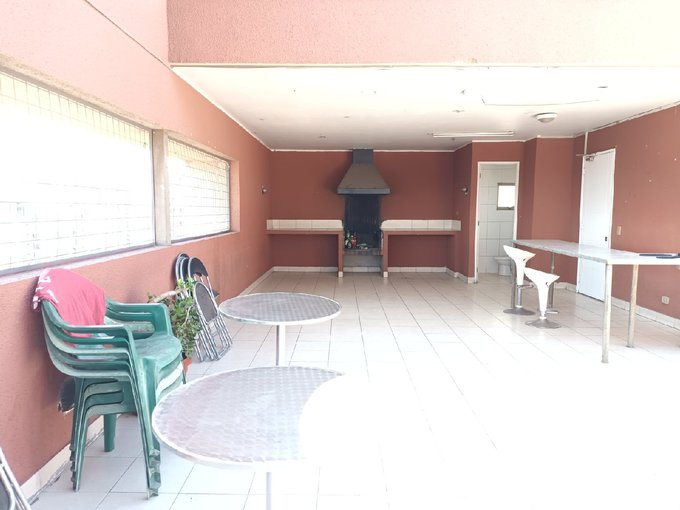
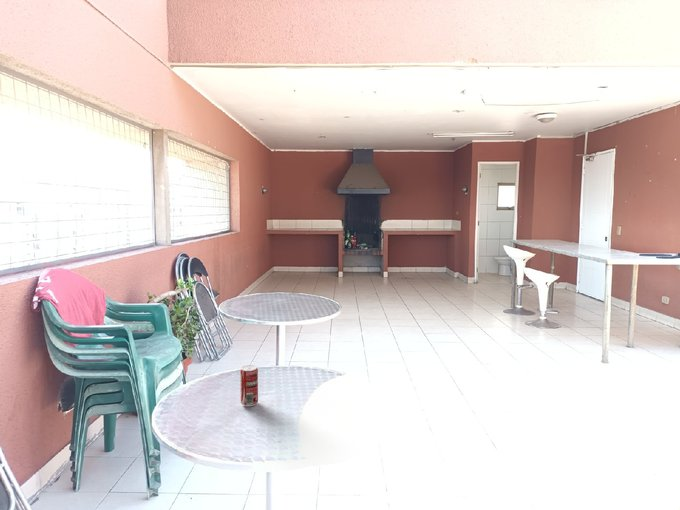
+ soda can [239,364,259,408]
